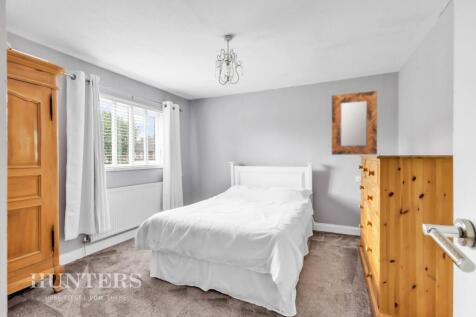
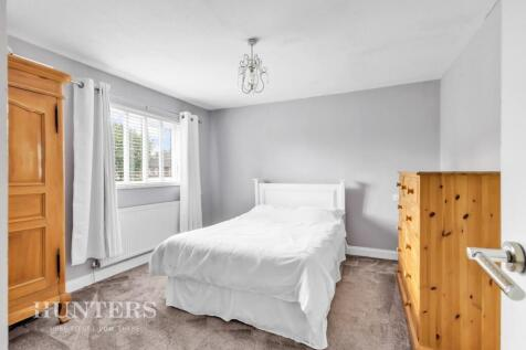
- home mirror [331,90,378,156]
